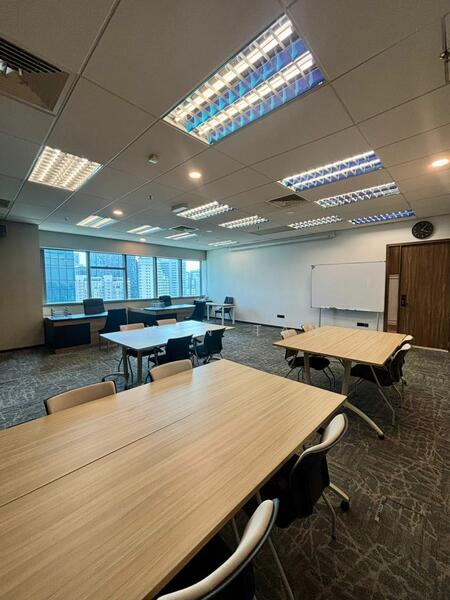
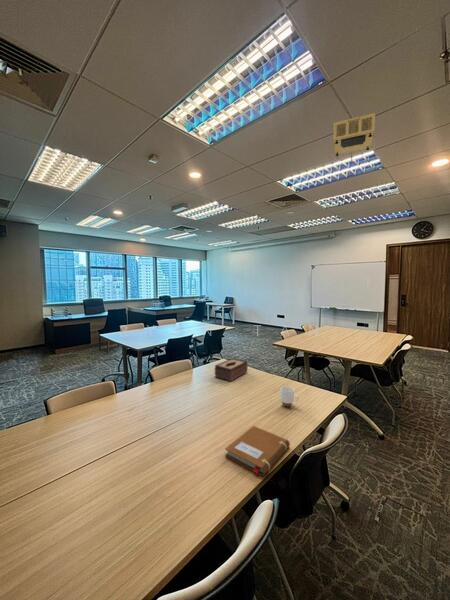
+ projector [332,112,376,163]
+ notebook [224,425,291,477]
+ mug [279,386,300,408]
+ tissue box [214,357,249,383]
